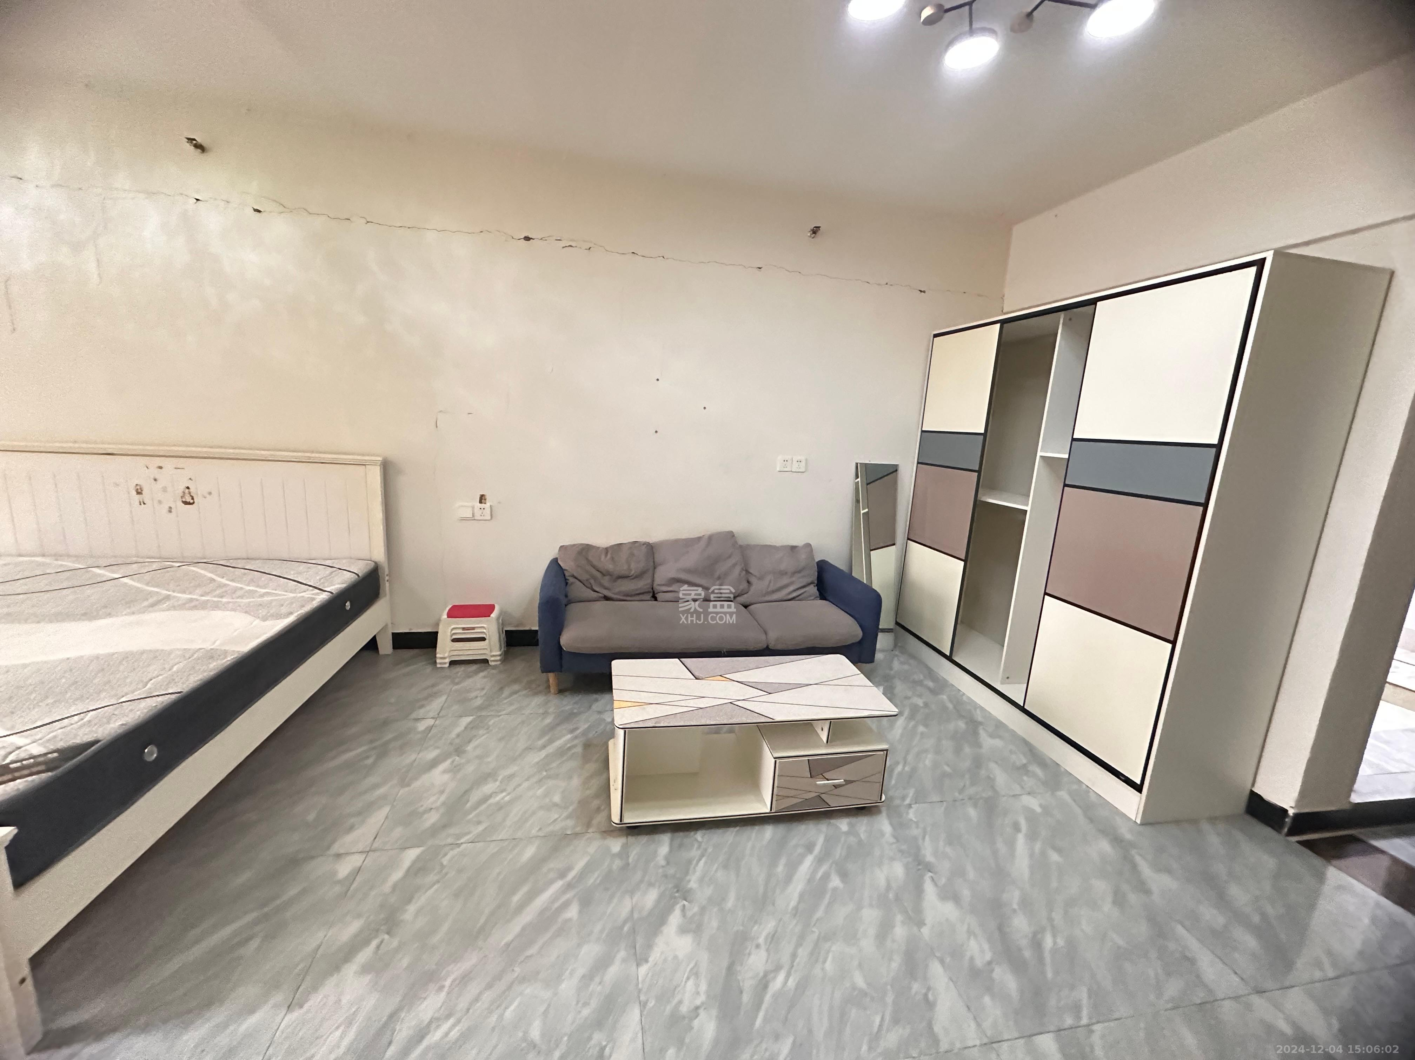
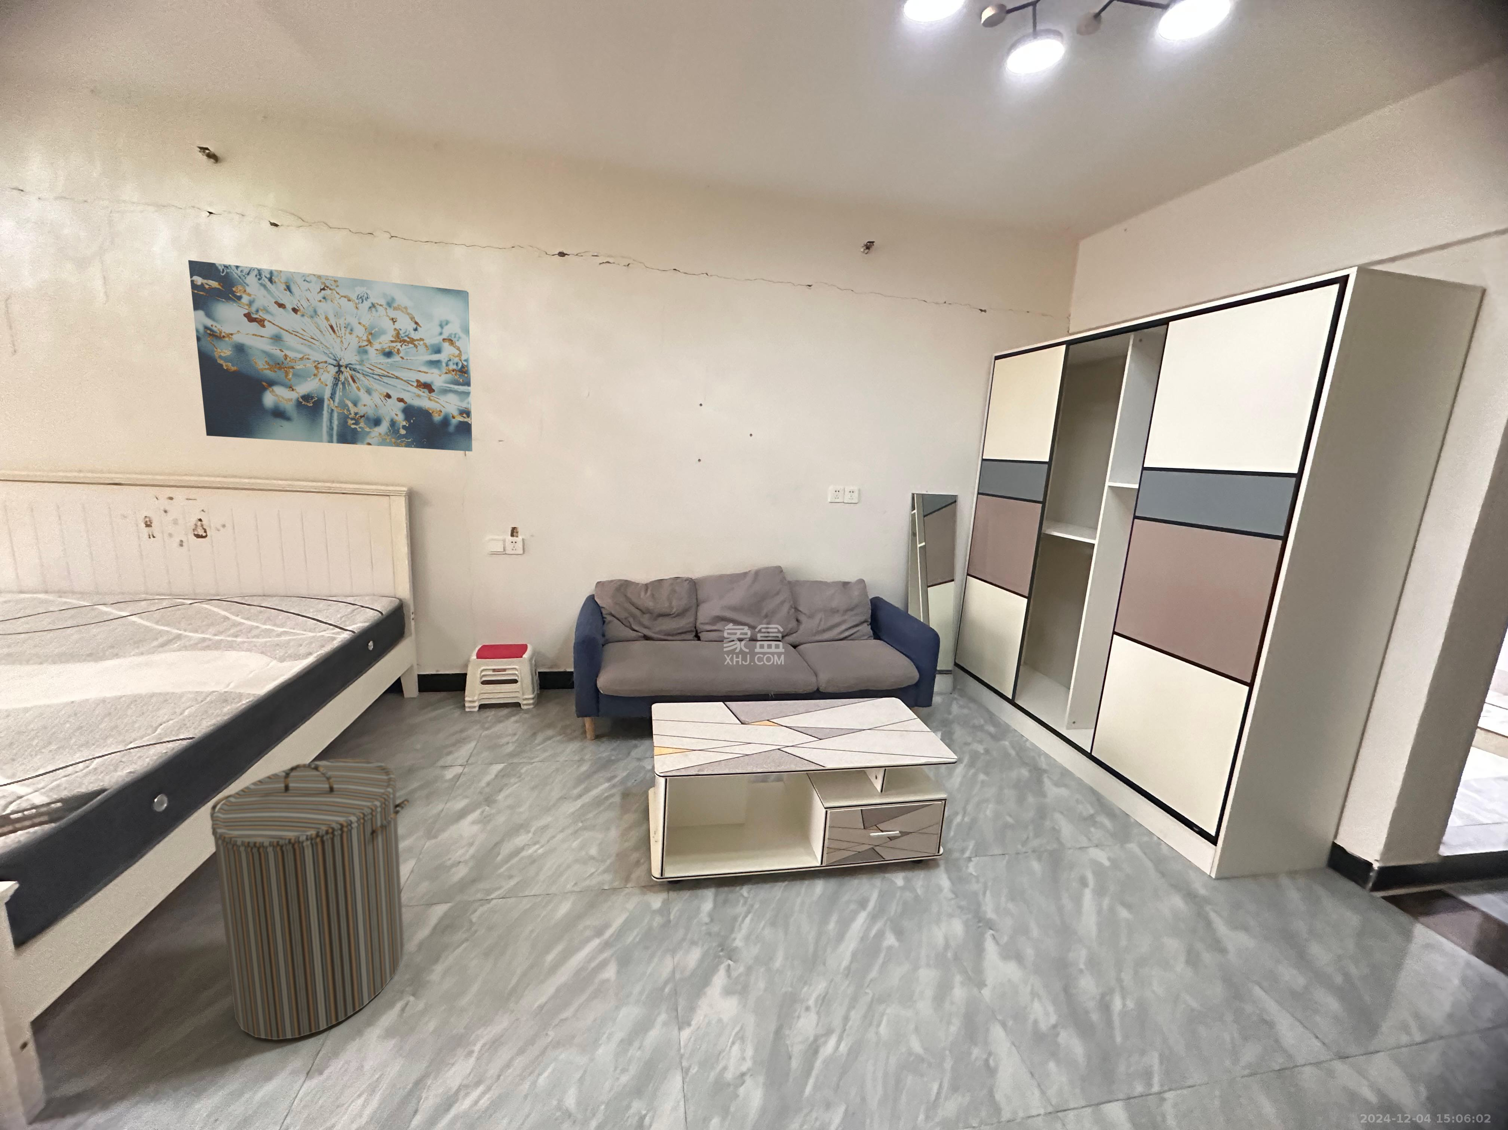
+ laundry hamper [209,757,411,1040]
+ wall art [188,260,473,452]
